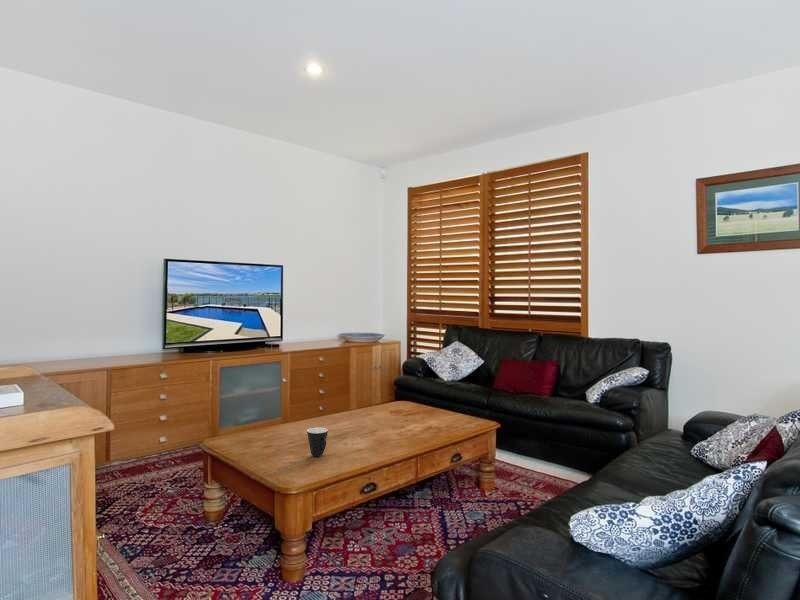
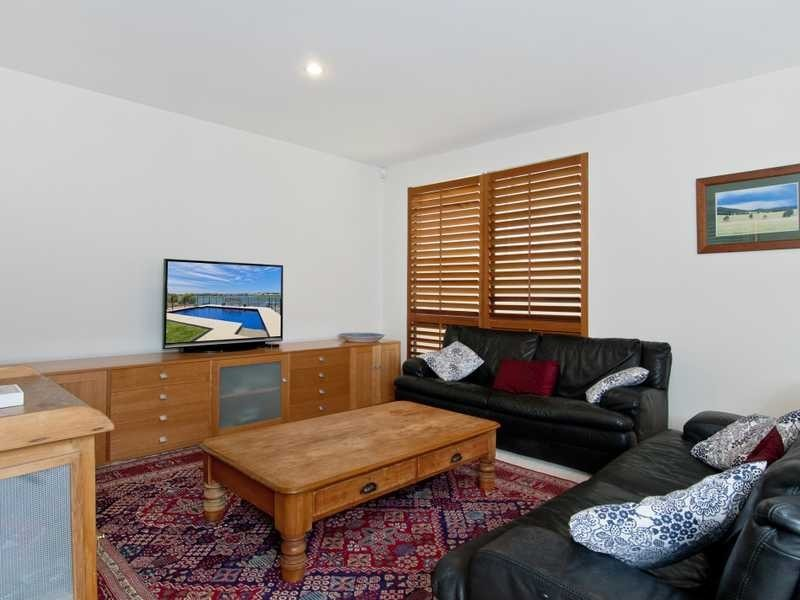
- mug [306,426,329,457]
